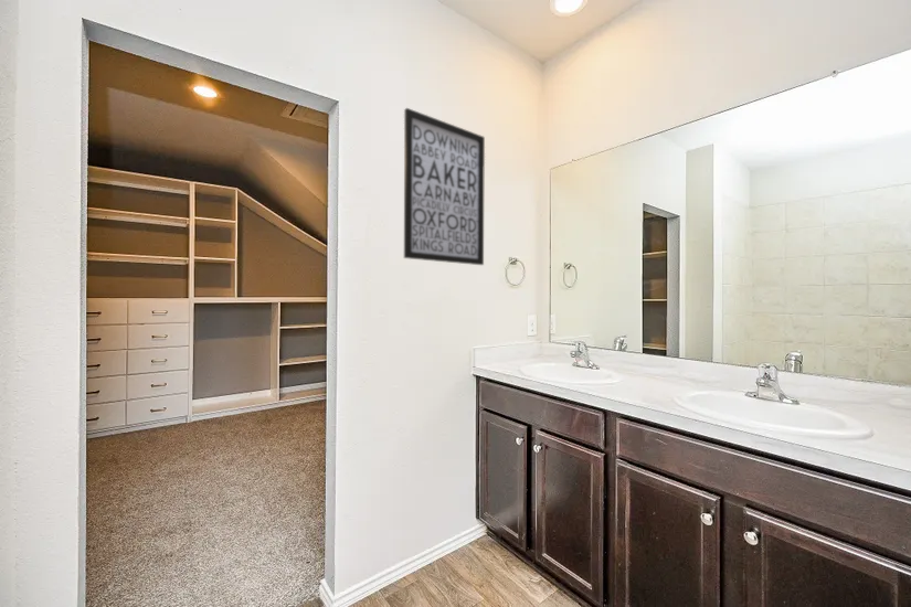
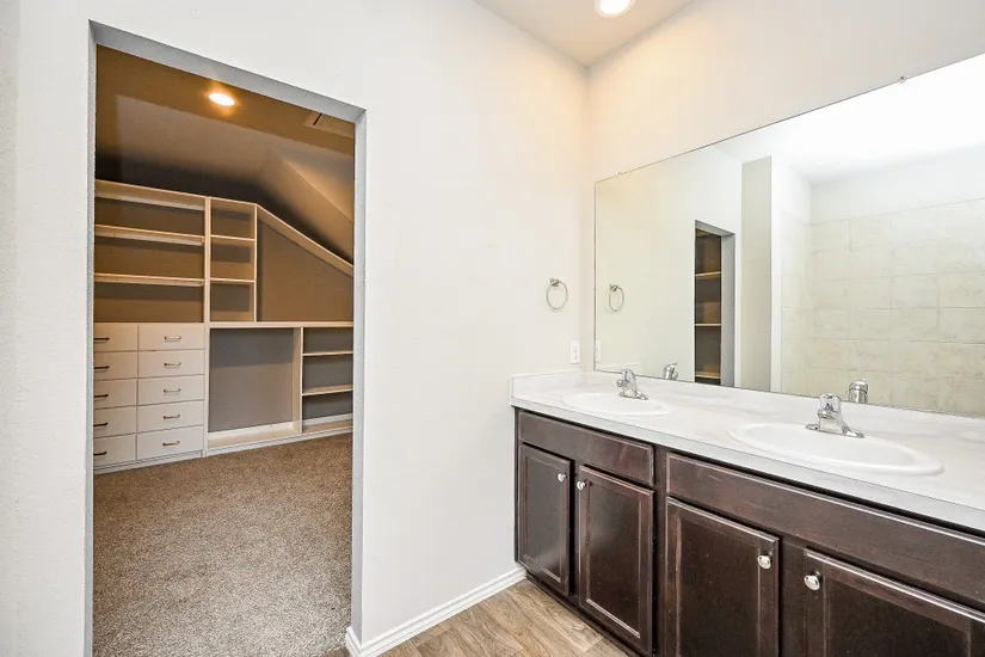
- wall art [403,107,486,266]
